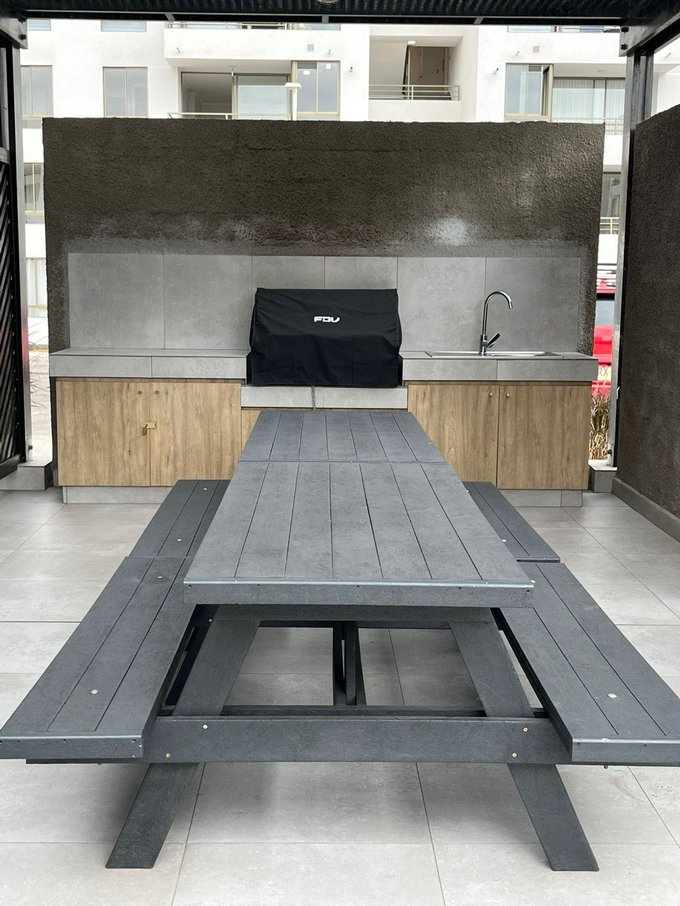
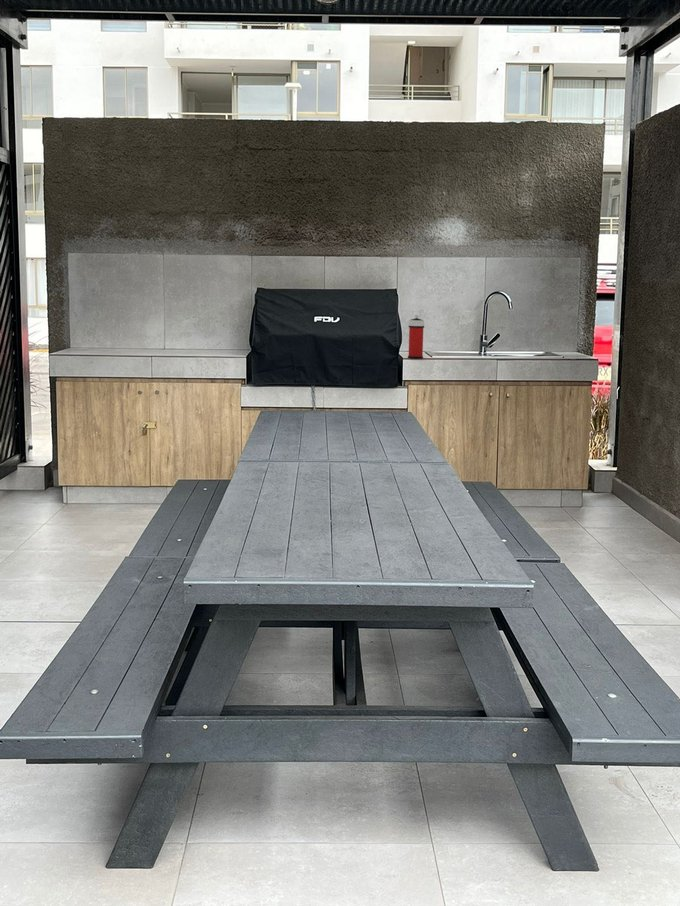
+ spray can [407,314,425,359]
